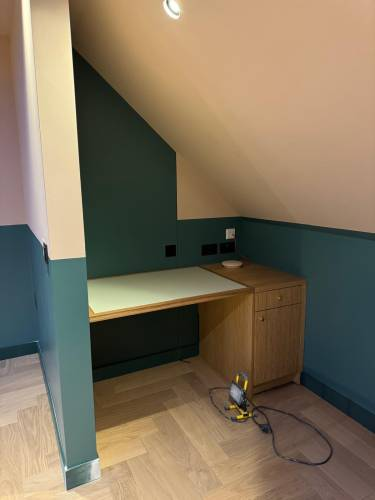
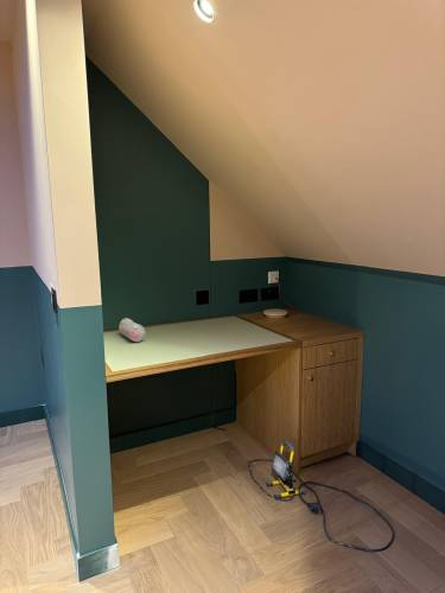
+ pencil case [117,317,146,343]
